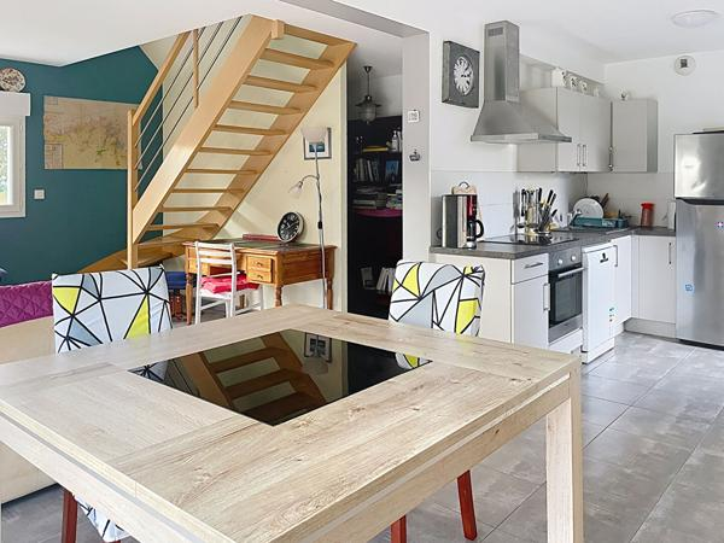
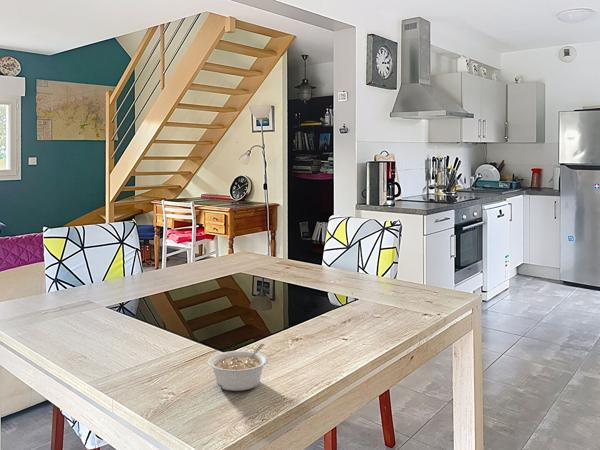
+ legume [207,343,269,392]
